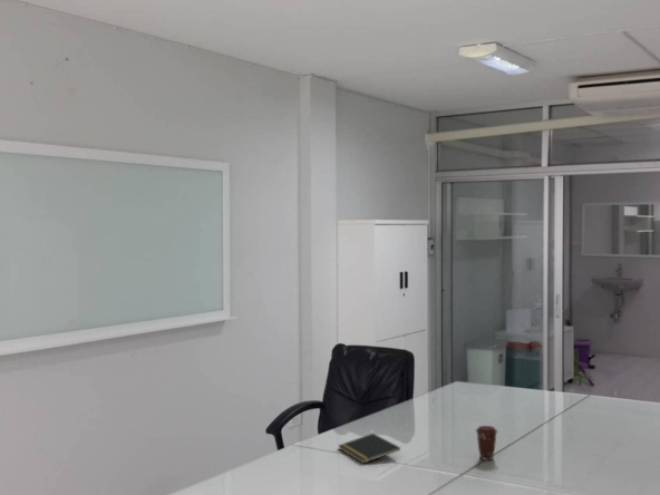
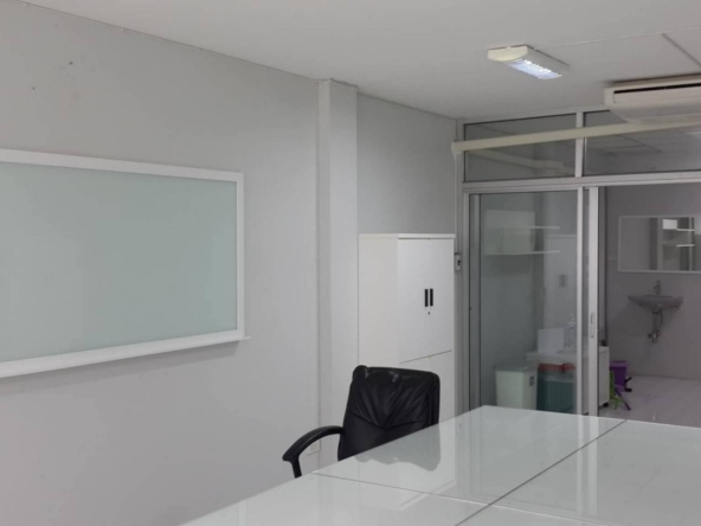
- coffee cup [475,425,498,462]
- notepad [337,433,401,465]
